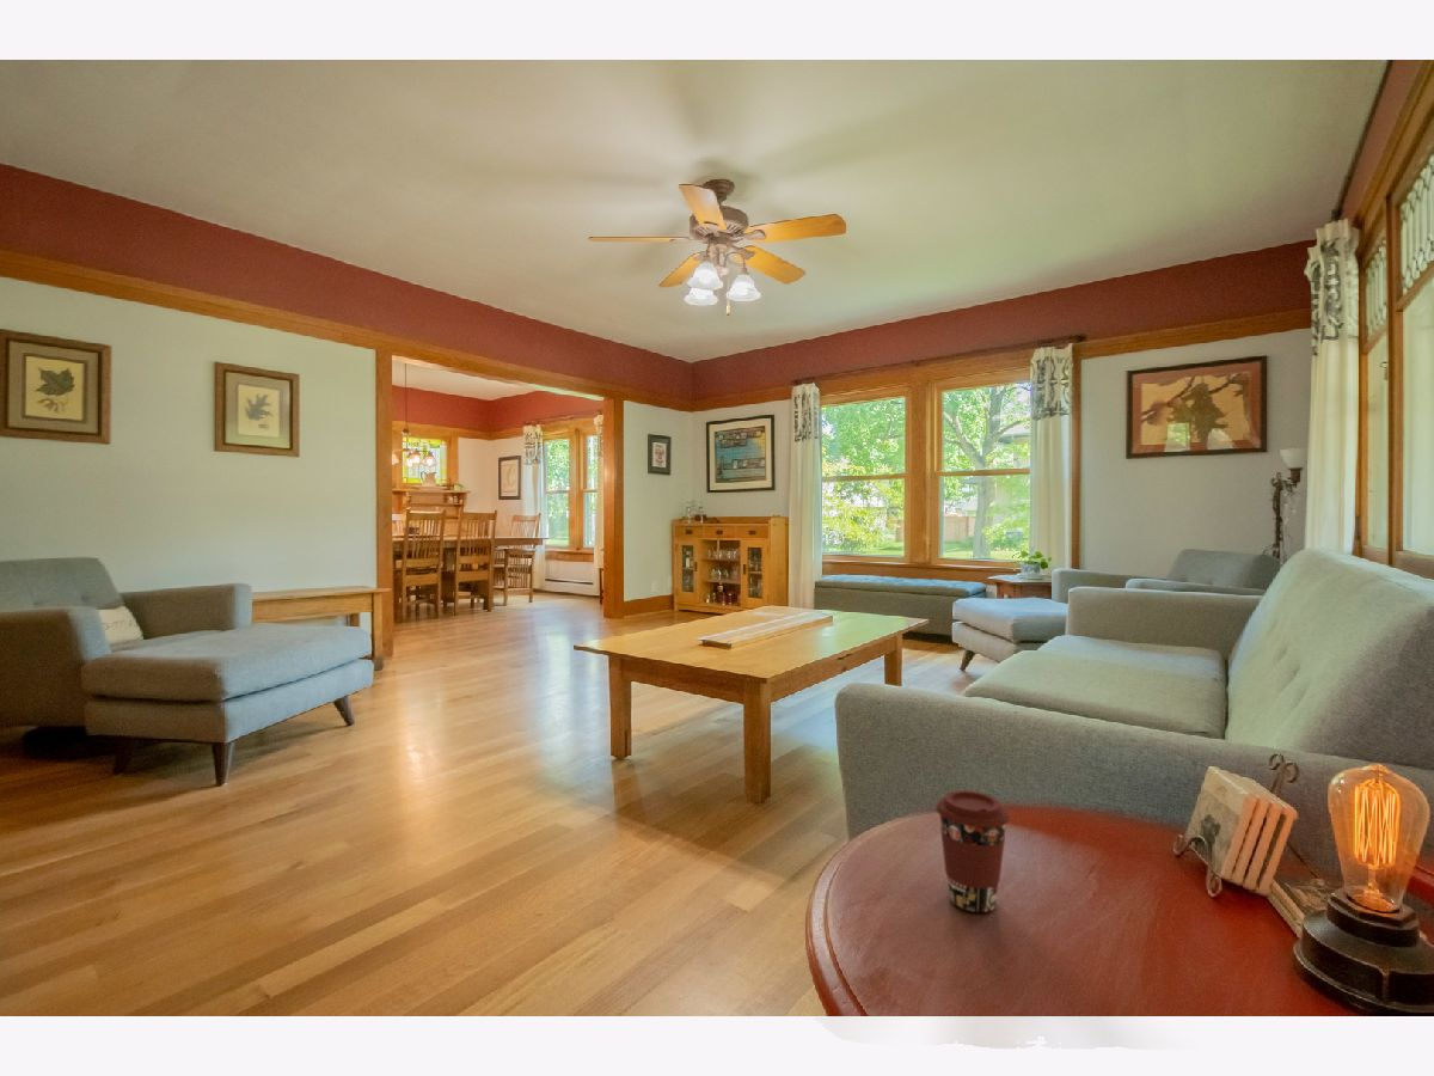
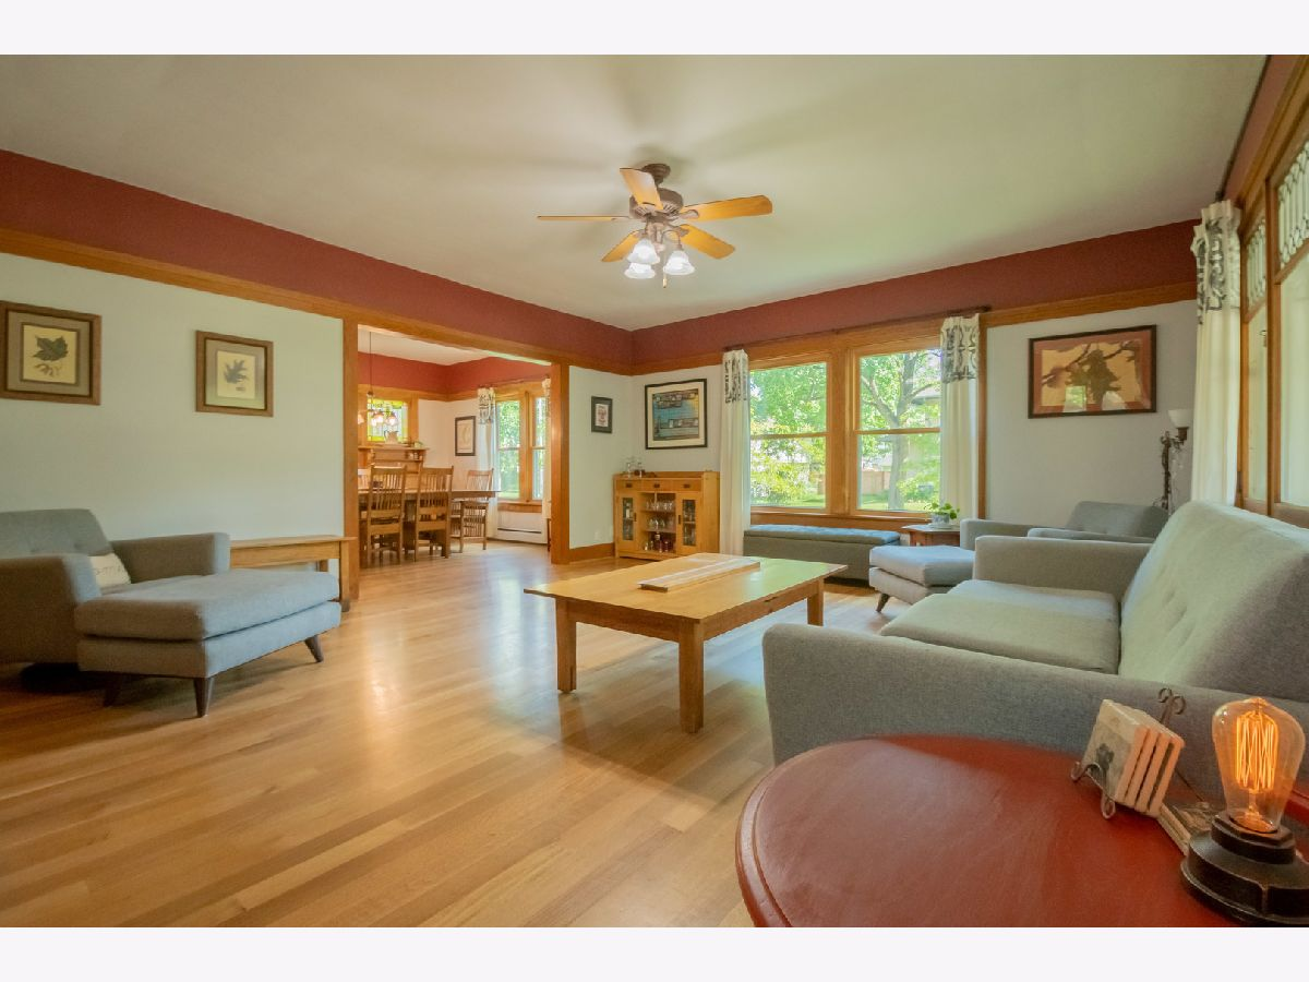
- coffee cup [934,789,1011,913]
